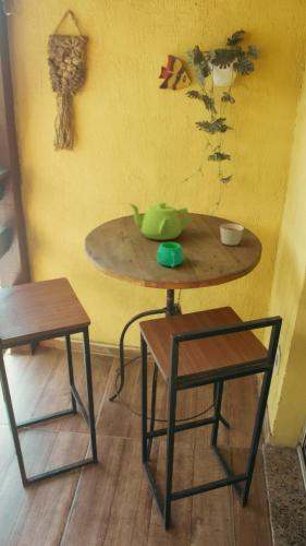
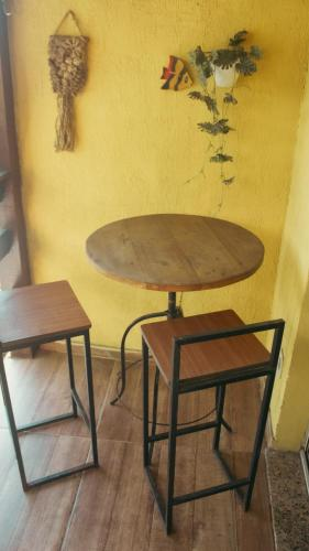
- candle [219,223,245,247]
- teapot [127,201,192,241]
- mug [156,241,184,269]
